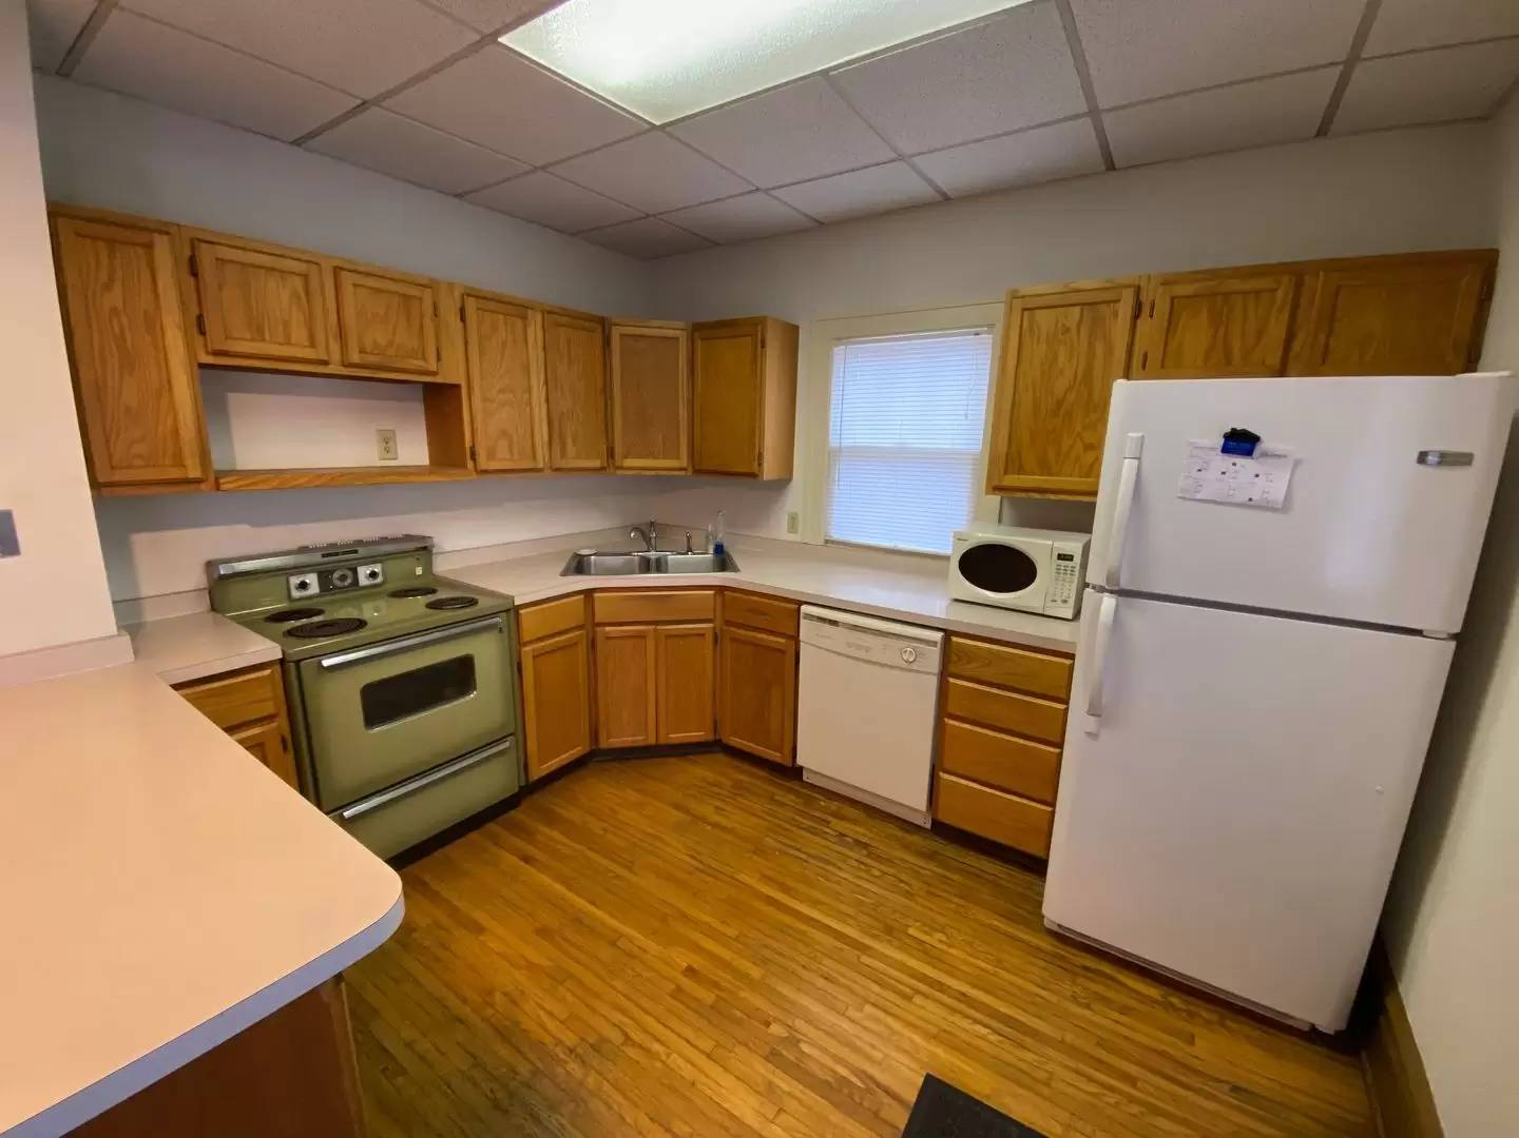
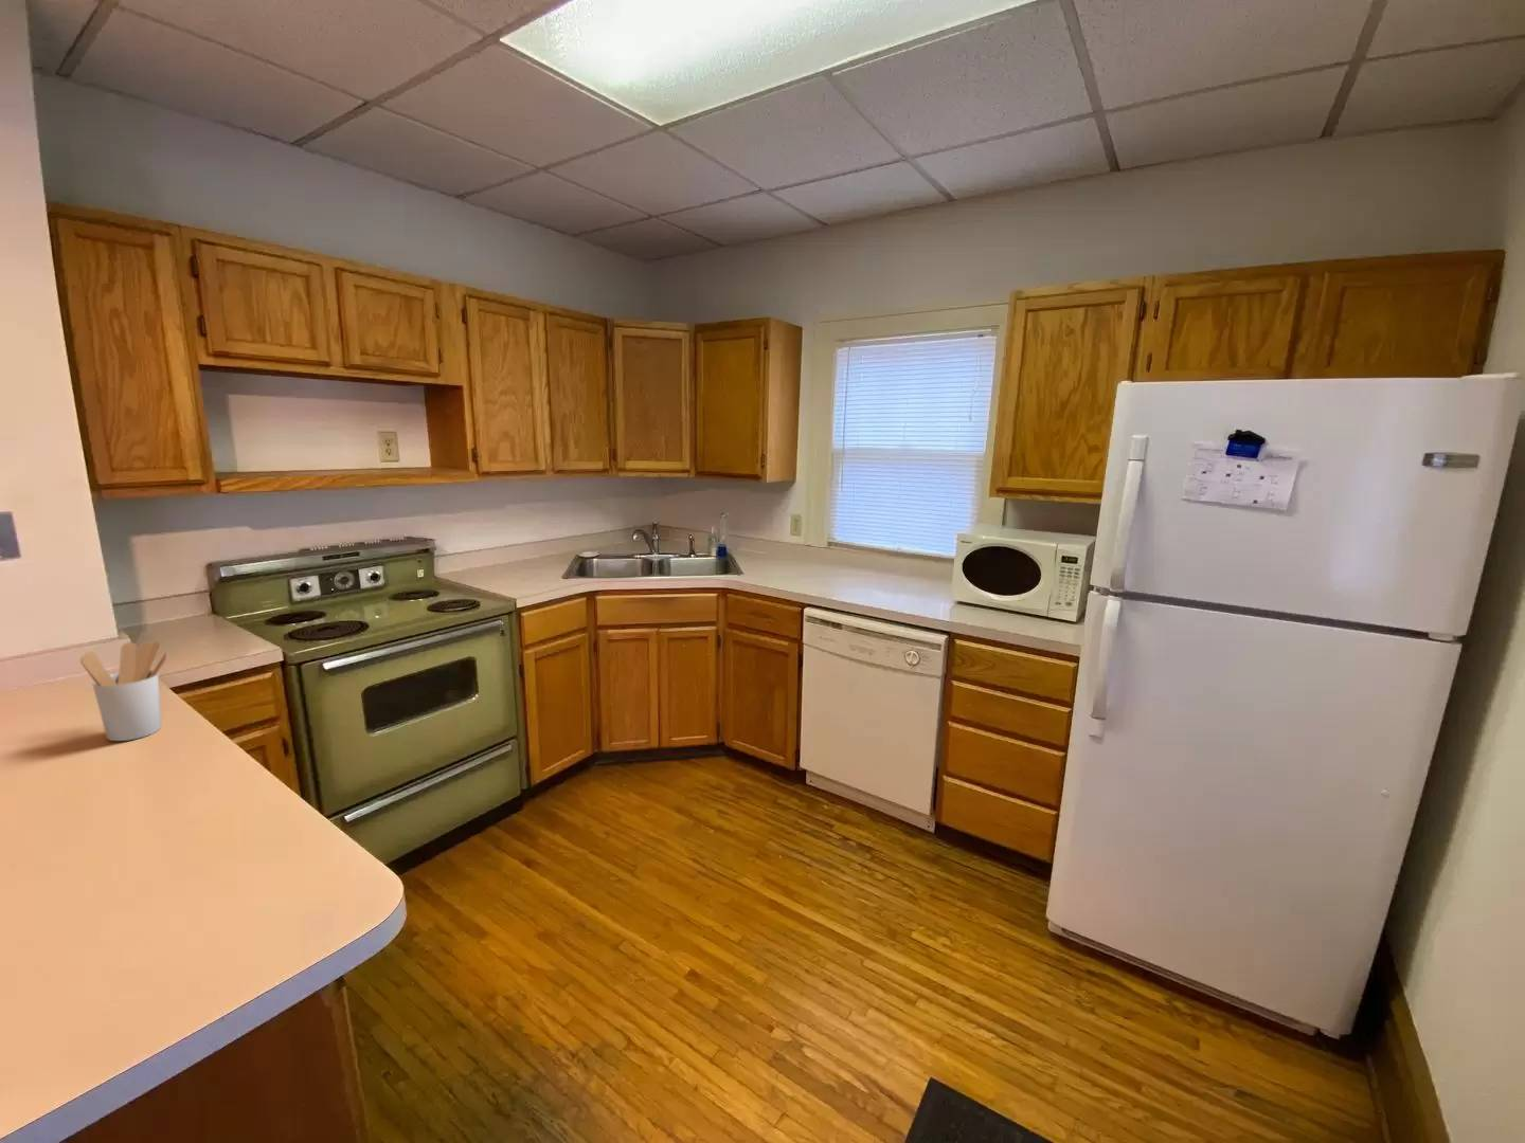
+ utensil holder [79,640,169,742]
